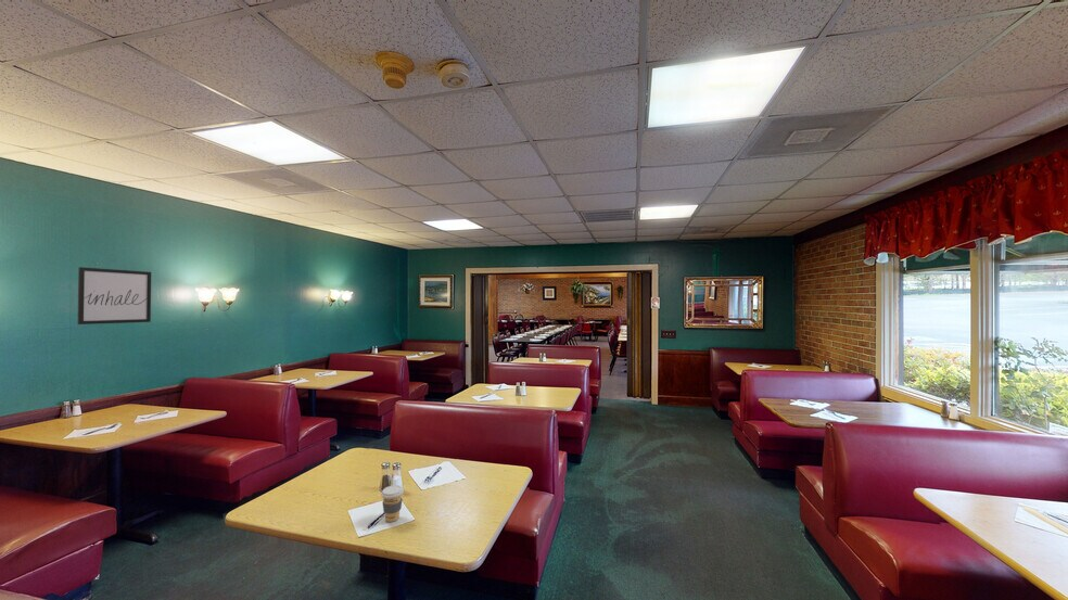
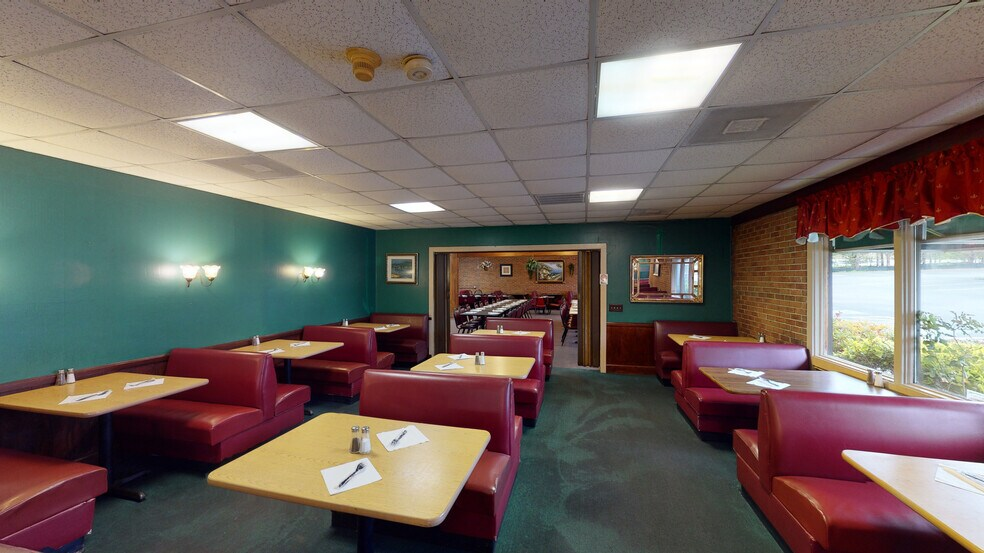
- wall art [77,266,152,325]
- coffee cup [380,484,405,523]
